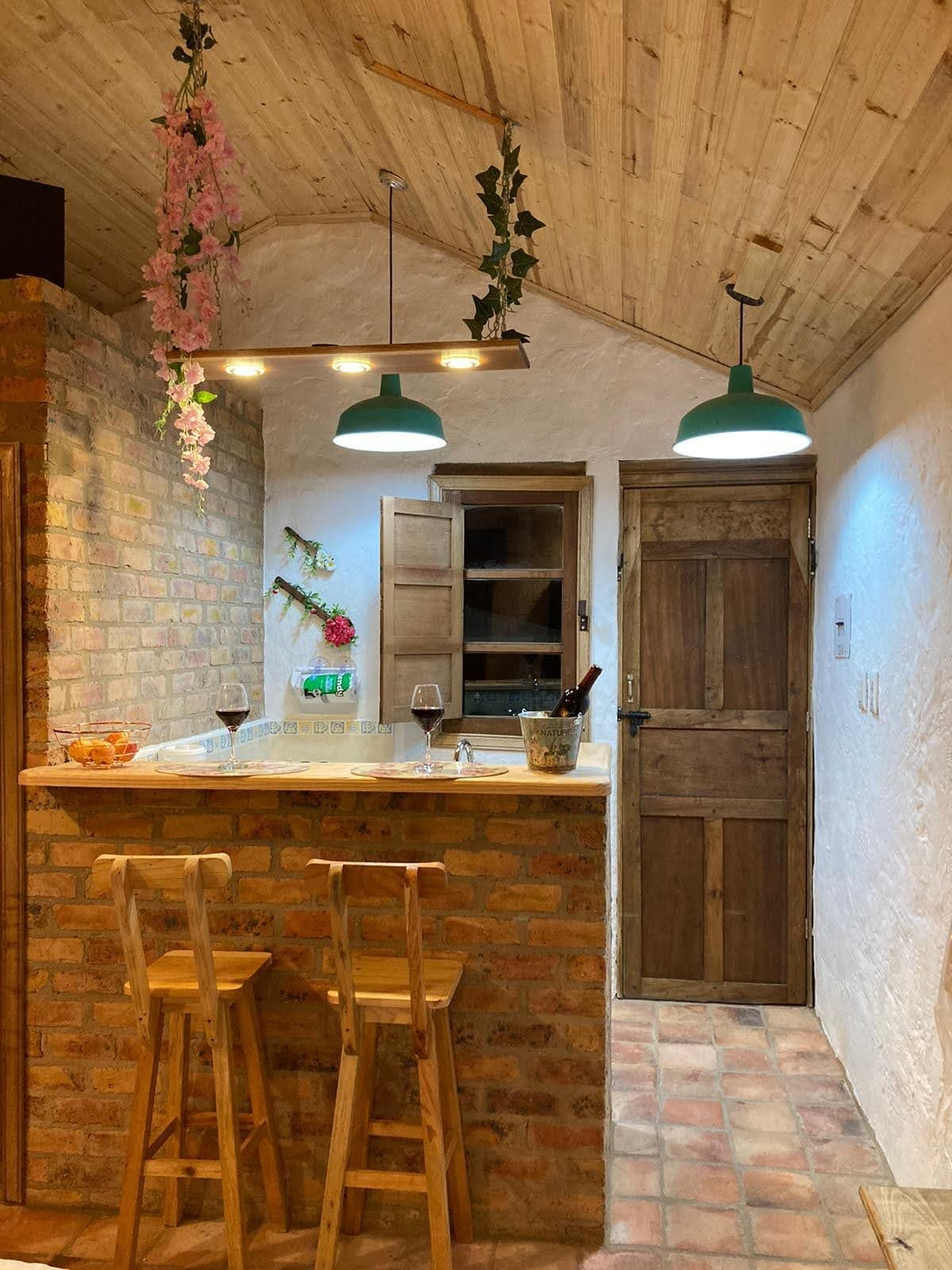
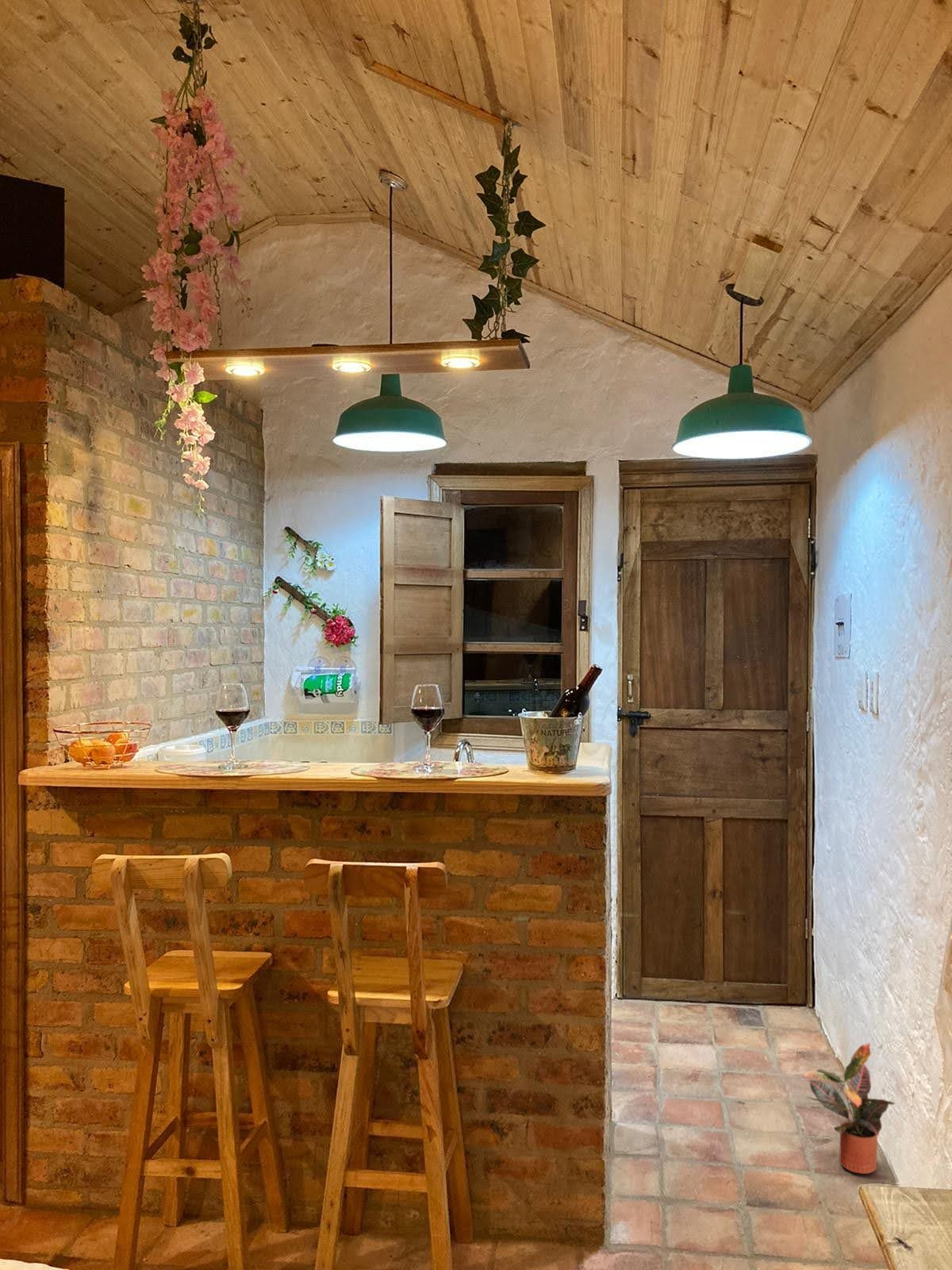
+ potted plant [801,1042,896,1175]
